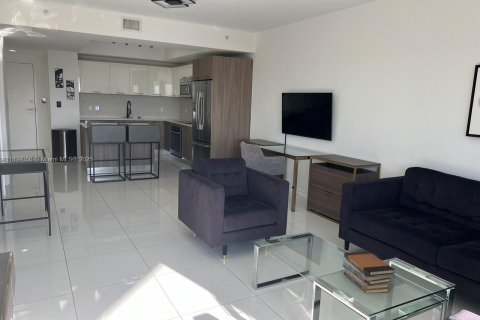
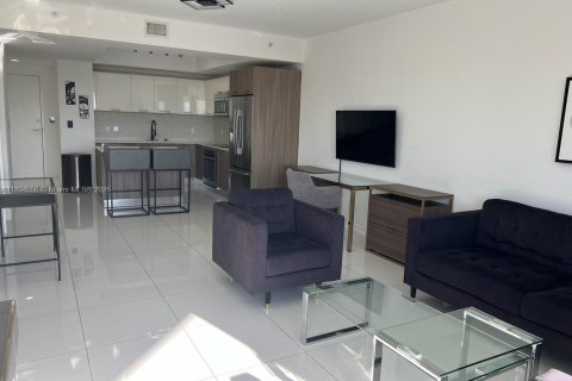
- book stack [342,250,396,294]
